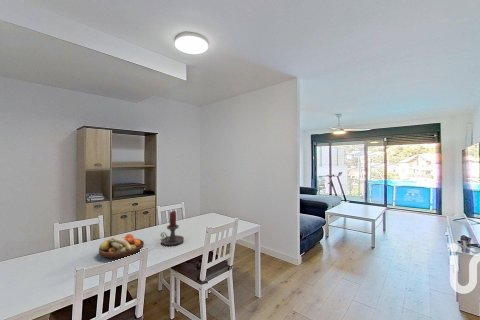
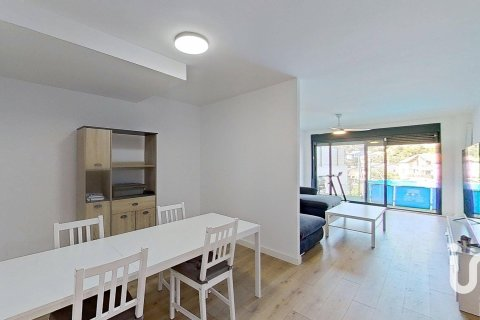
- candle holder [160,210,185,246]
- fruit bowl [98,233,145,259]
